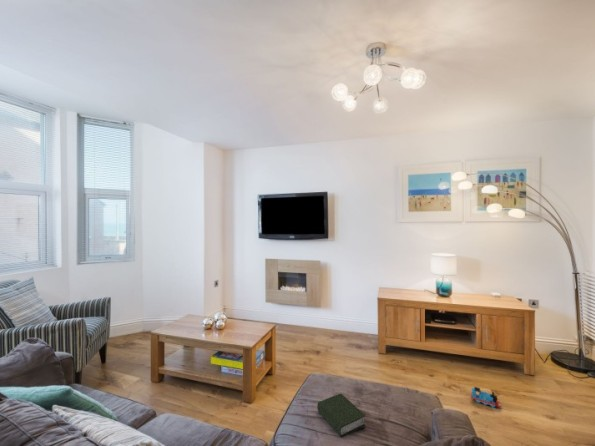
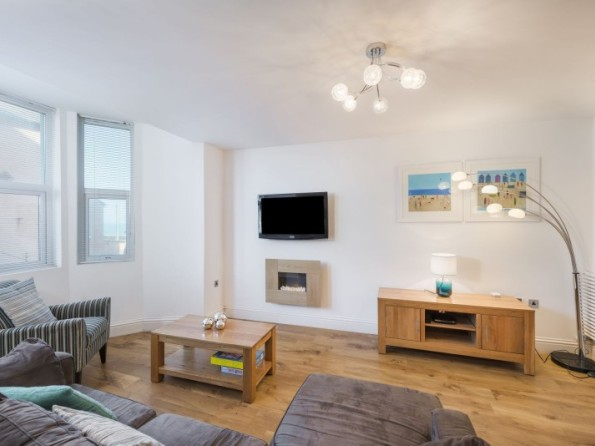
- book [316,393,366,439]
- toy train [469,386,503,408]
